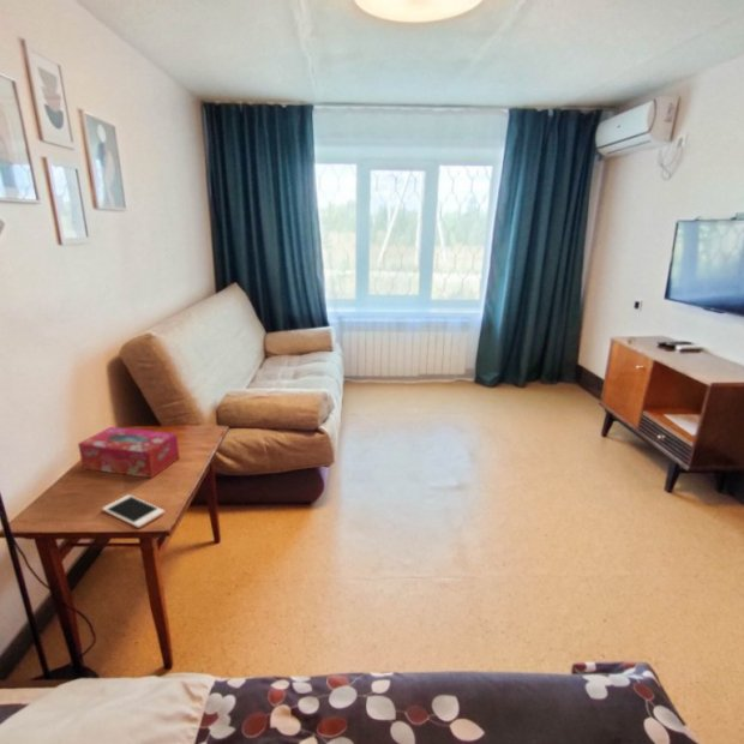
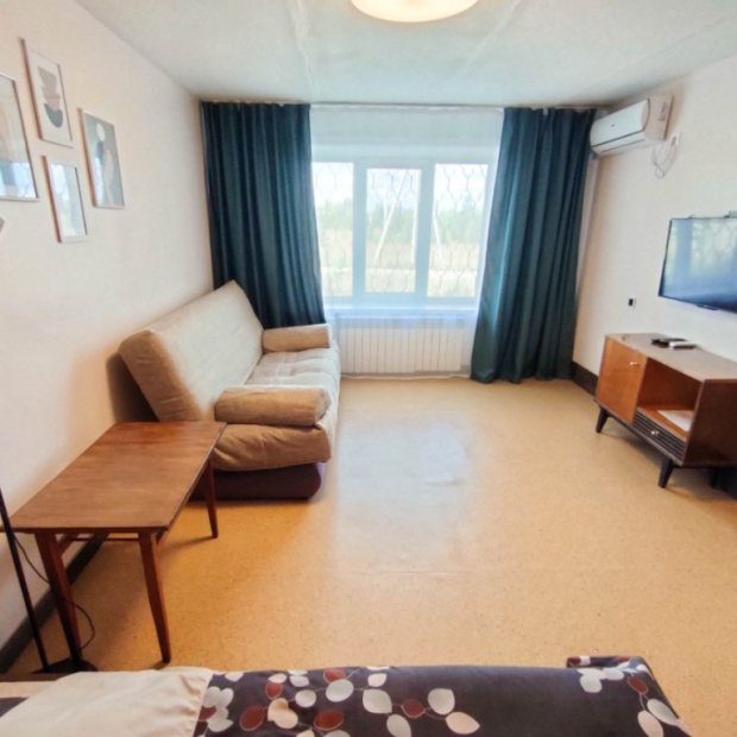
- tissue box [77,426,181,479]
- cell phone [101,493,166,529]
